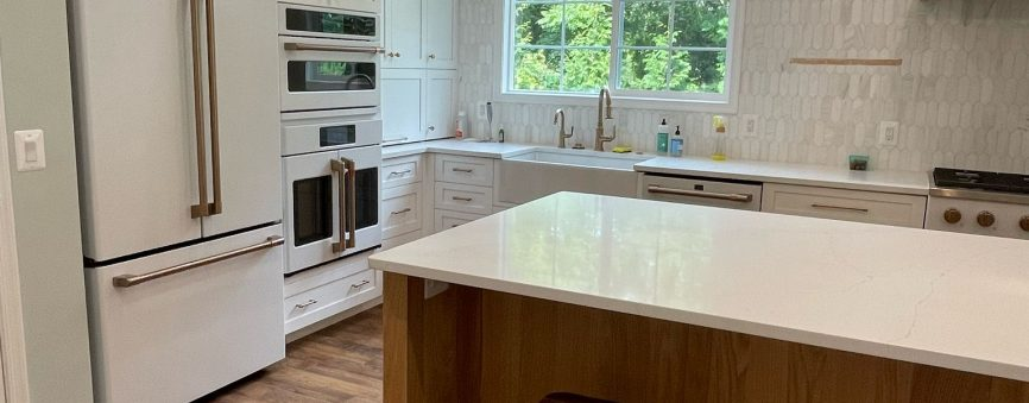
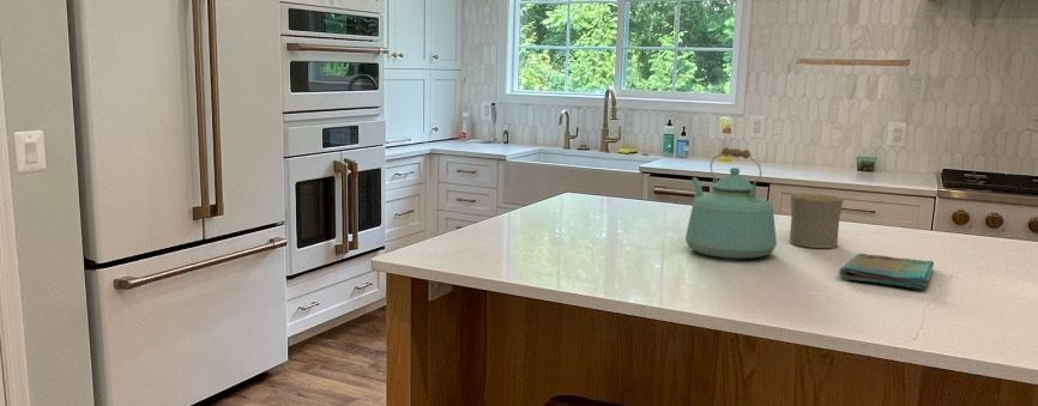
+ dish towel [838,253,935,290]
+ kettle [684,146,778,260]
+ cup [789,193,844,249]
